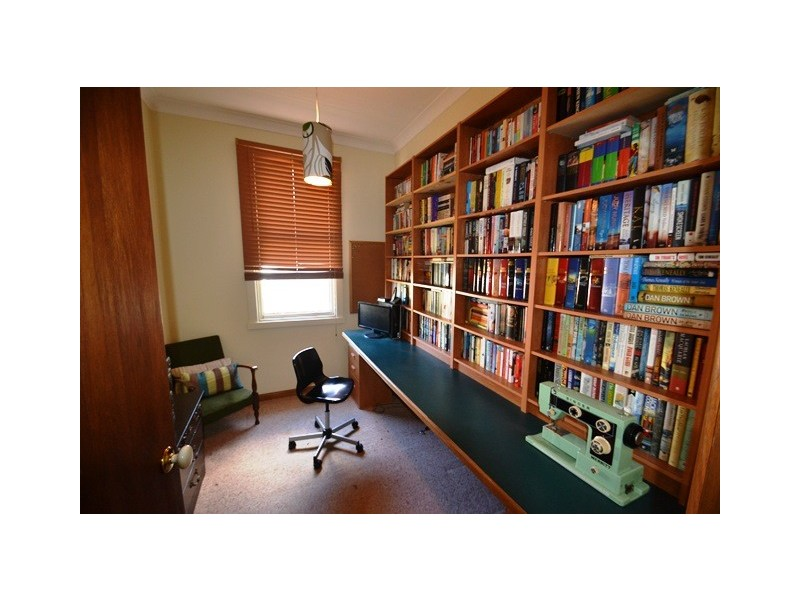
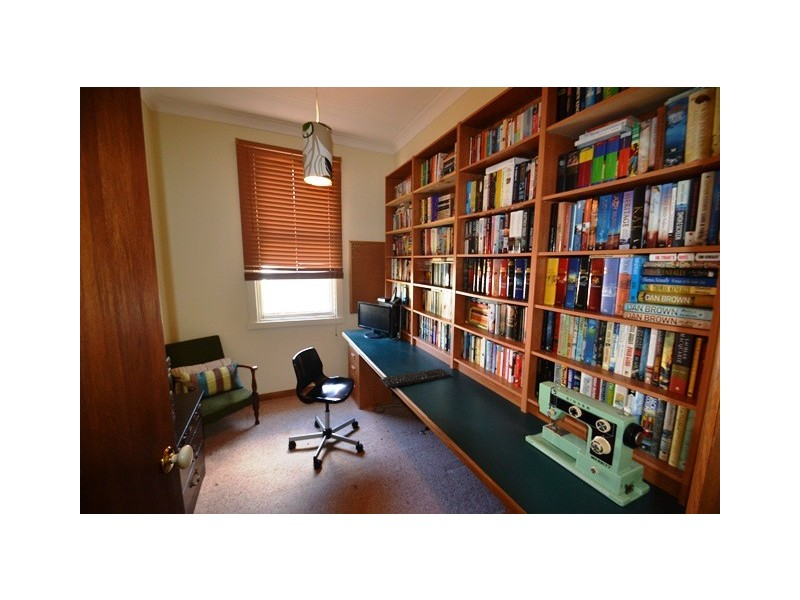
+ keyboard [379,367,453,389]
